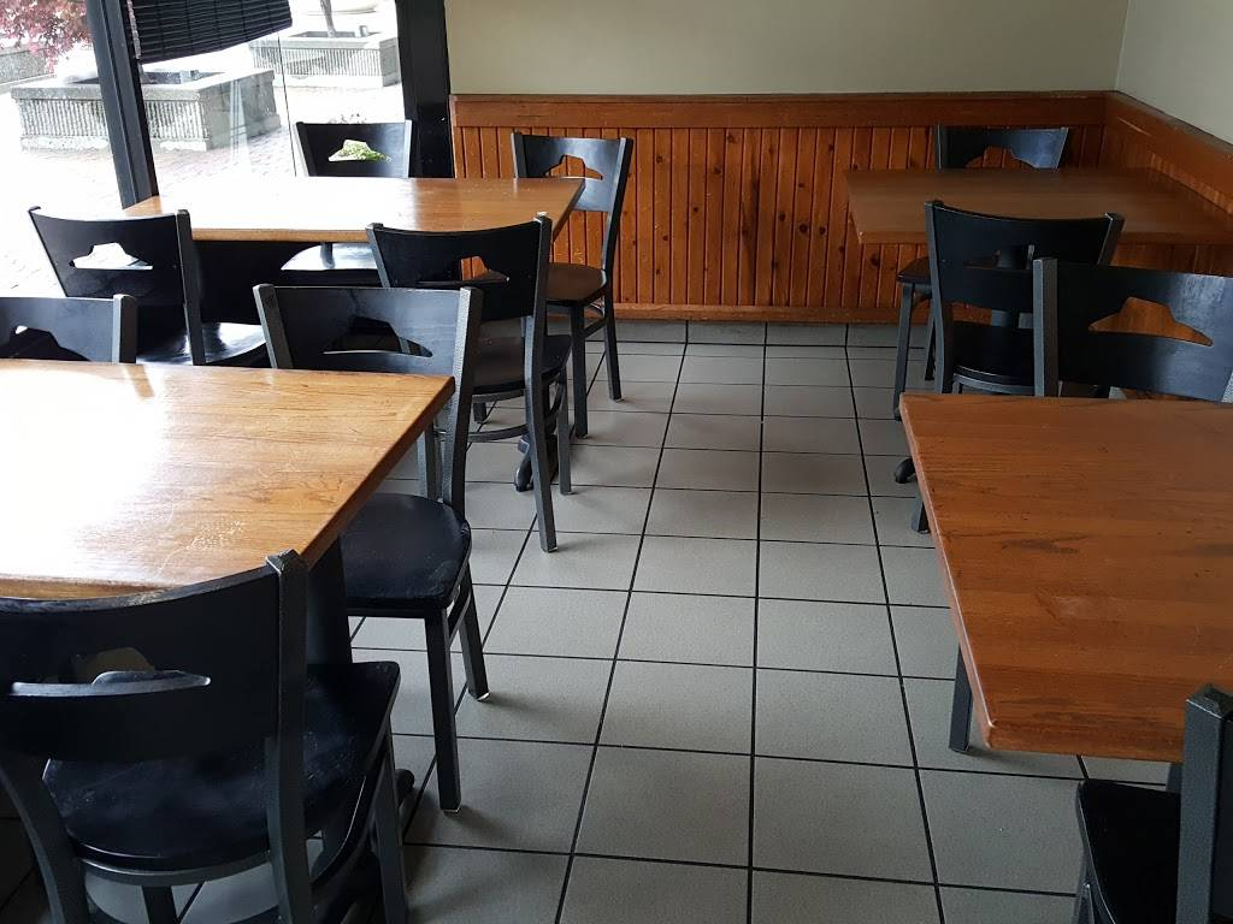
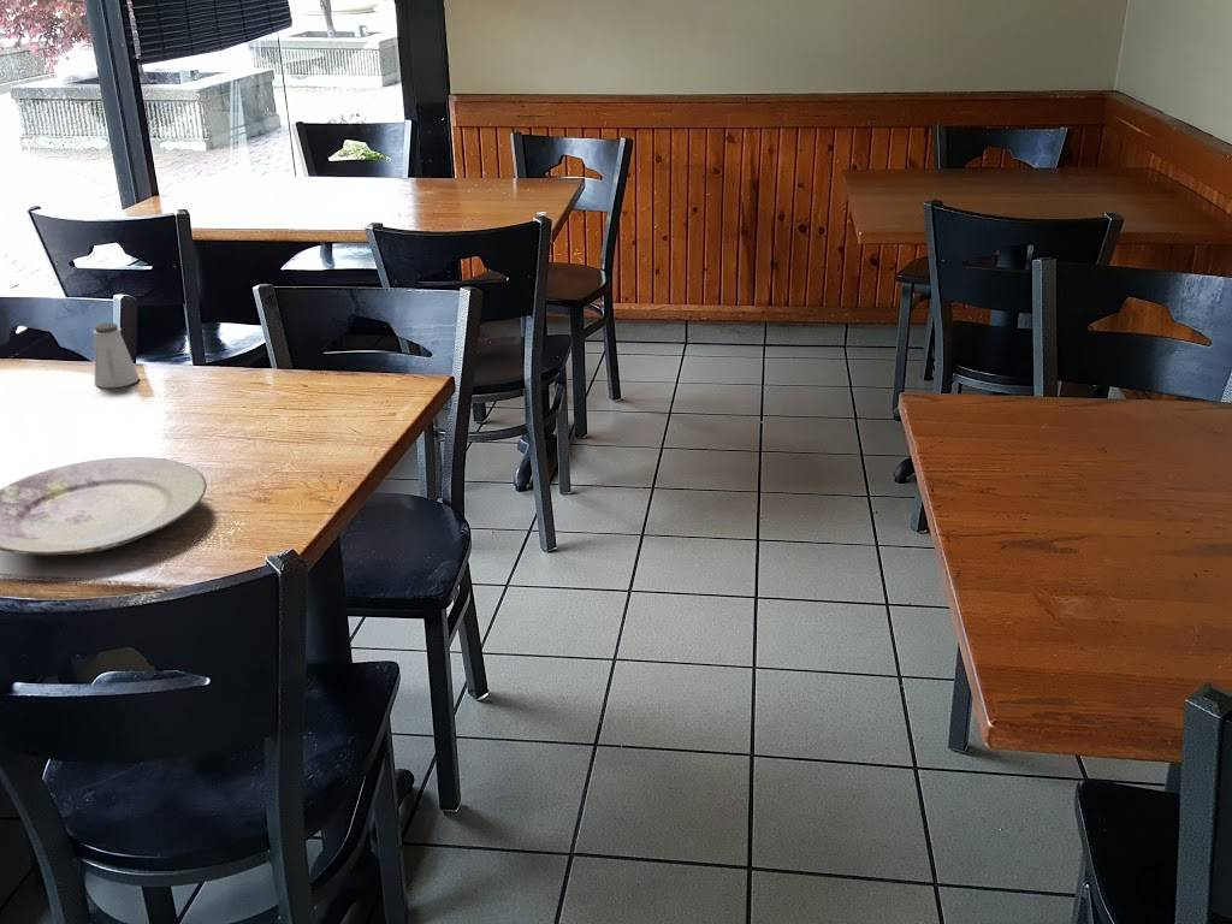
+ plate [0,456,208,556]
+ saltshaker [91,321,141,389]
